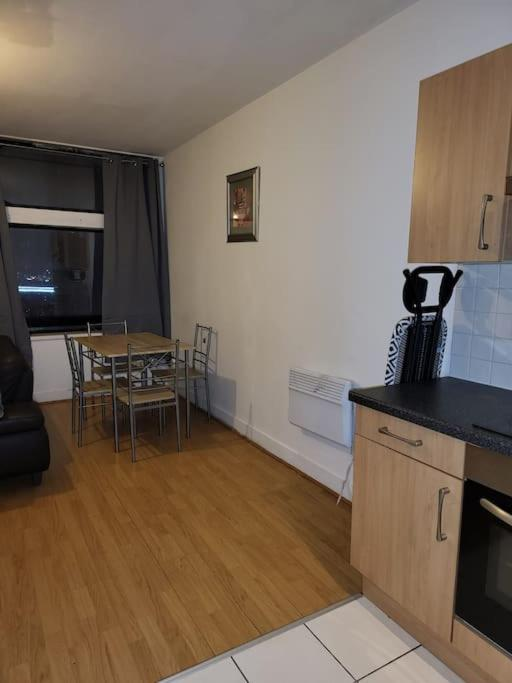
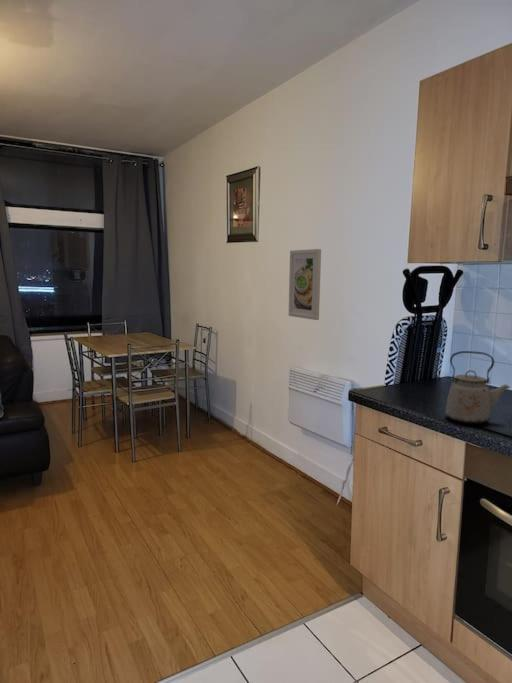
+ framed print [288,248,322,321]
+ kettle [444,350,512,425]
